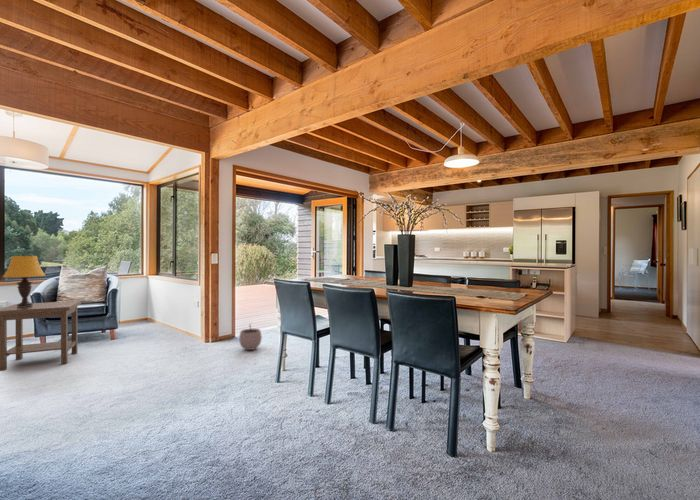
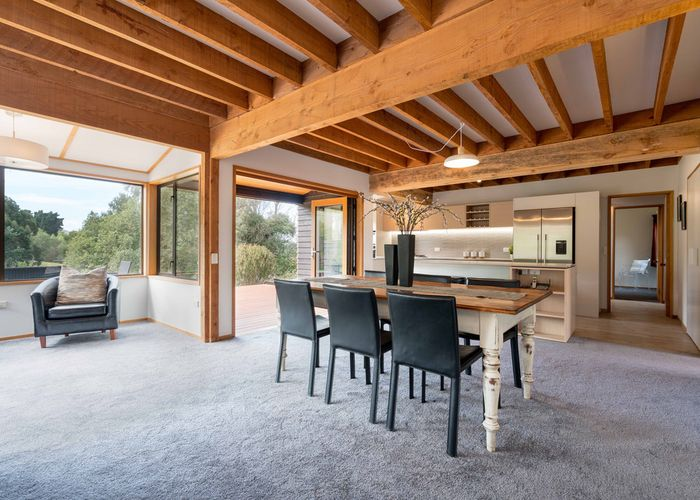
- table lamp [2,254,47,307]
- plant pot [238,322,263,351]
- side table [0,300,82,372]
